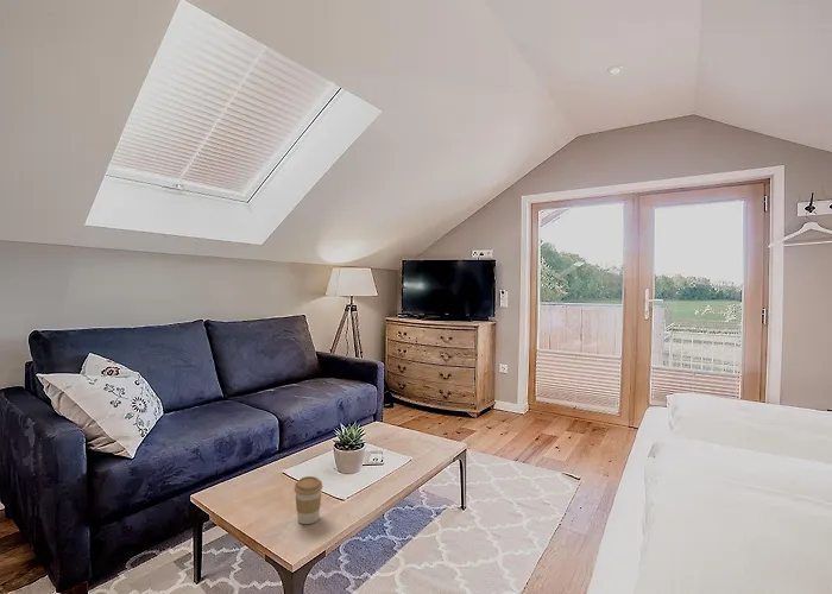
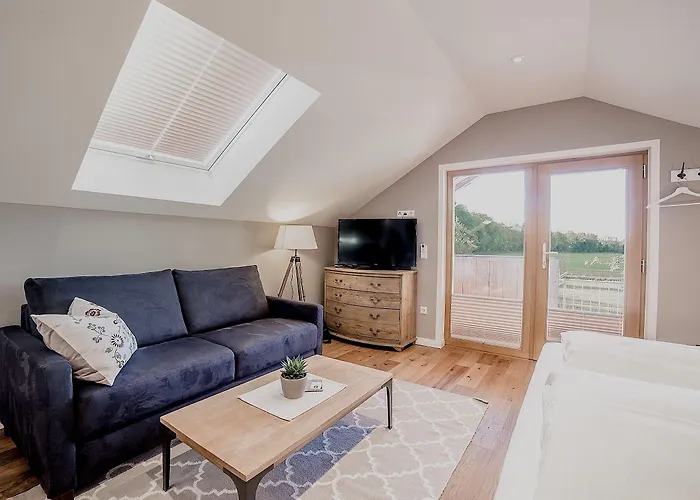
- coffee cup [294,475,323,525]
